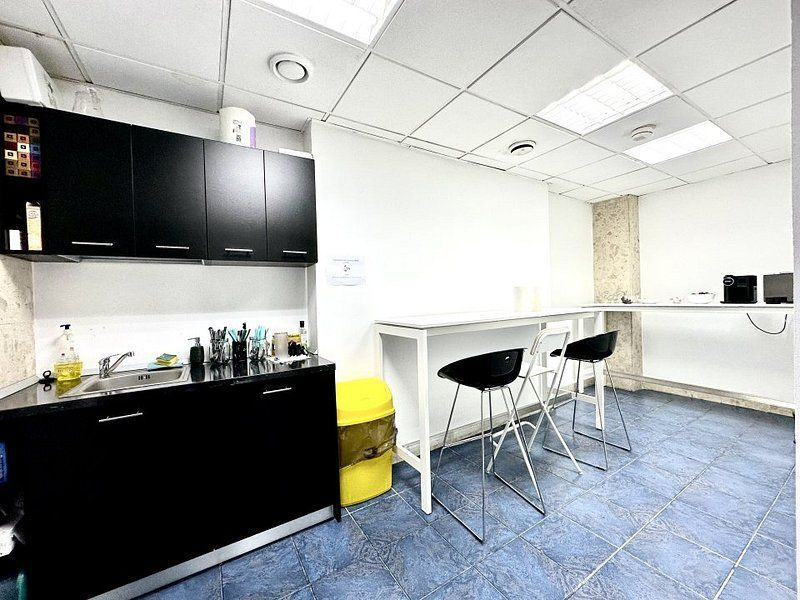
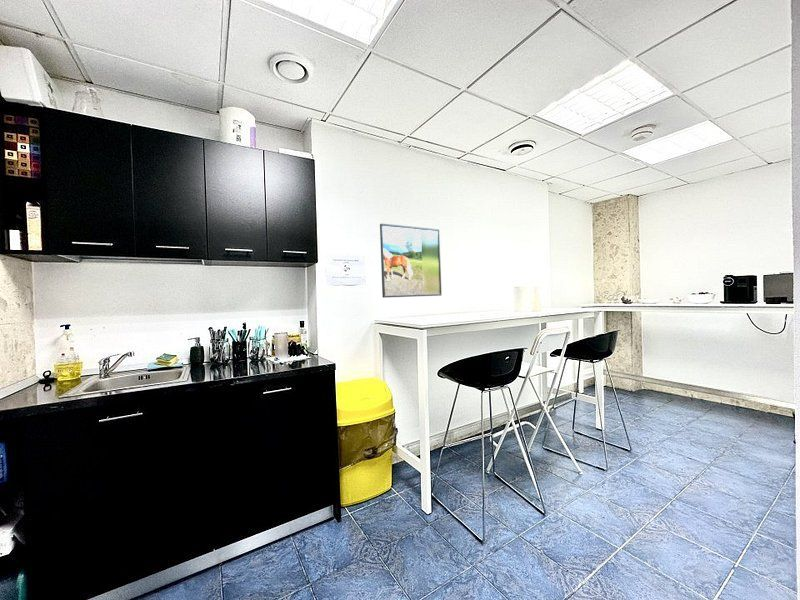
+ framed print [379,223,443,299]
